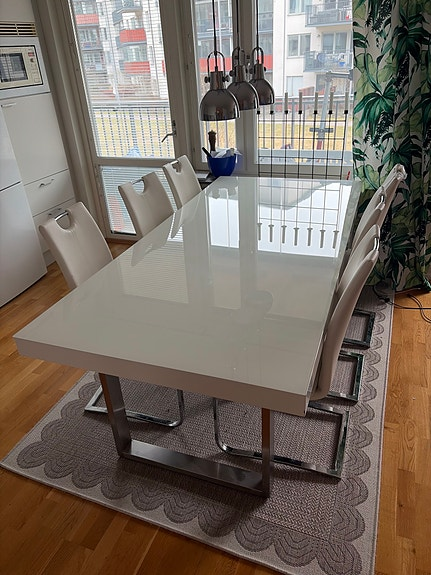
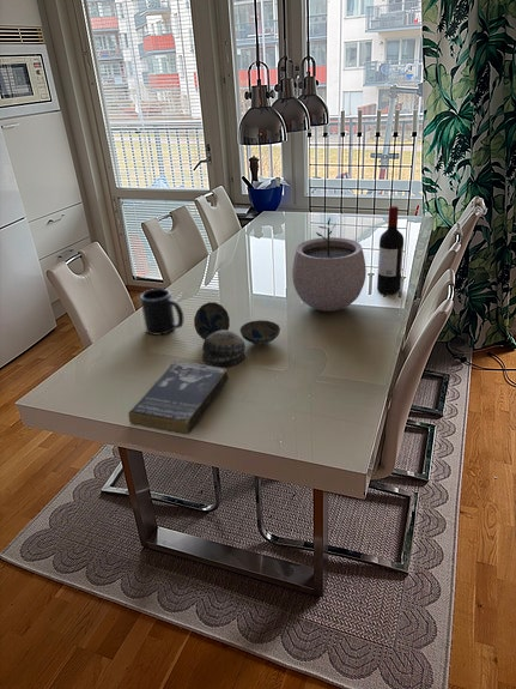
+ mug [139,288,184,337]
+ decorative bowl [193,301,281,368]
+ plant pot [291,217,368,313]
+ book [128,358,230,435]
+ wine bottle [376,205,405,296]
